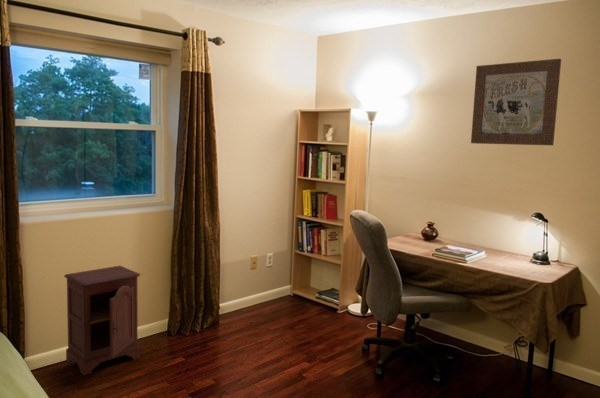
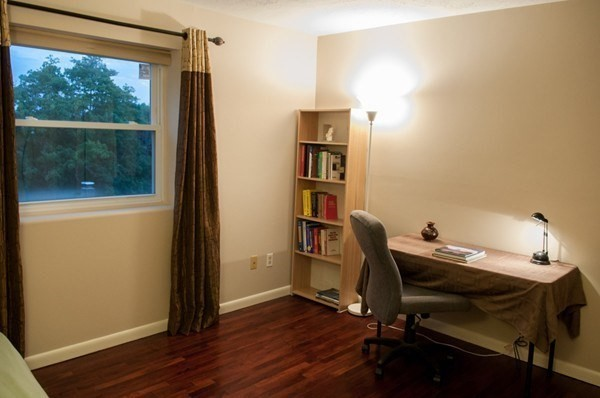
- nightstand [63,265,141,376]
- wall art [470,58,562,146]
